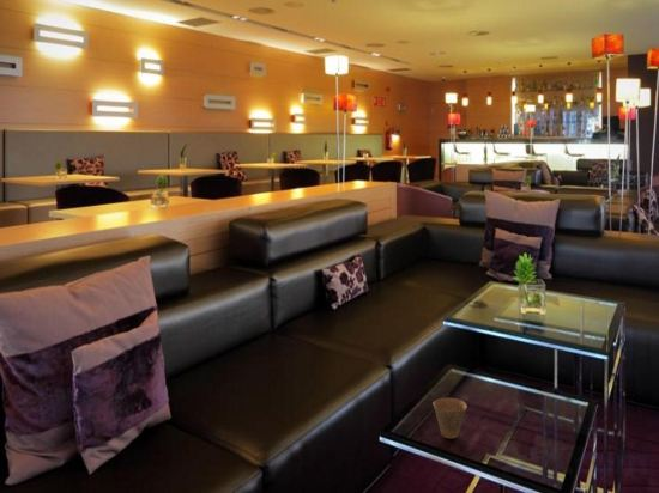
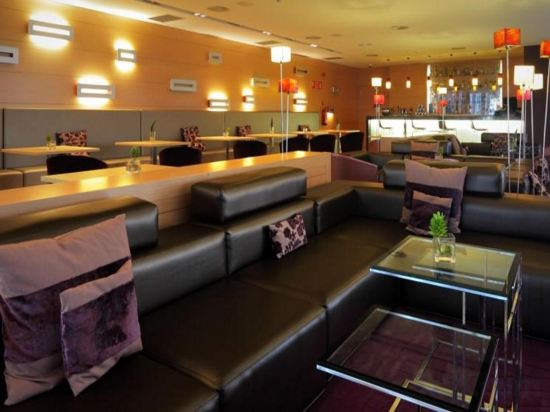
- cup [433,397,468,439]
